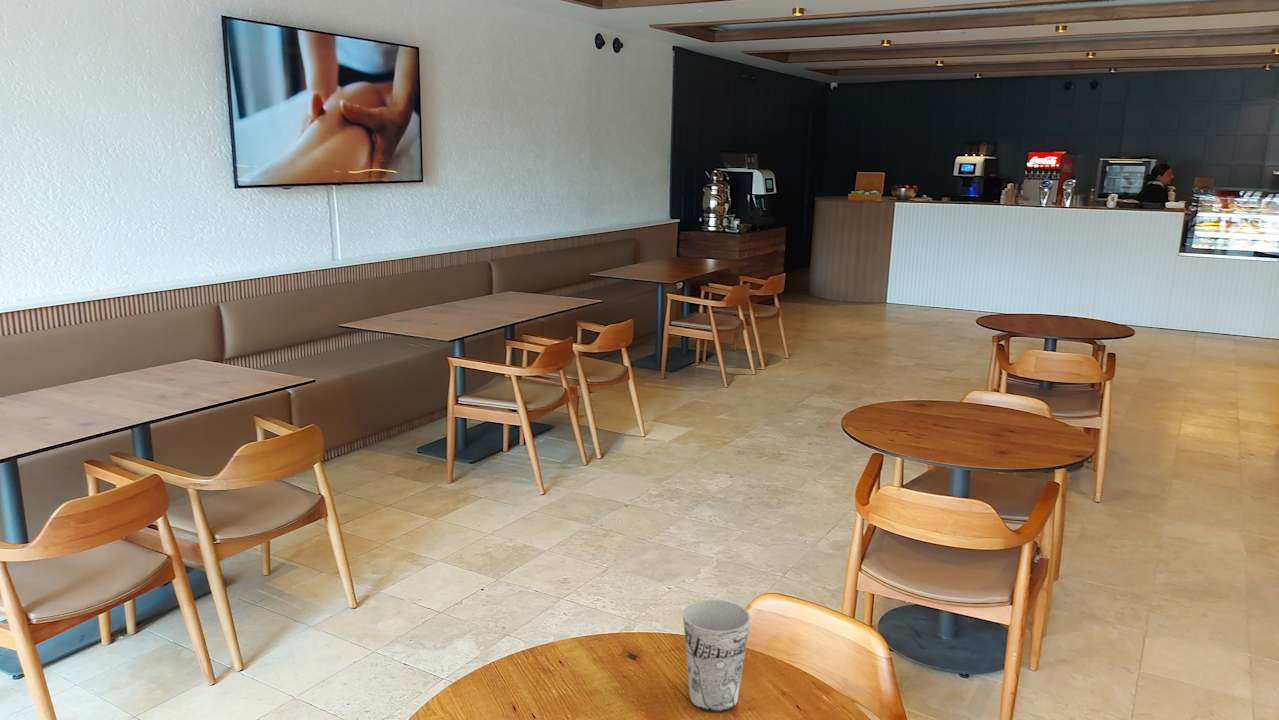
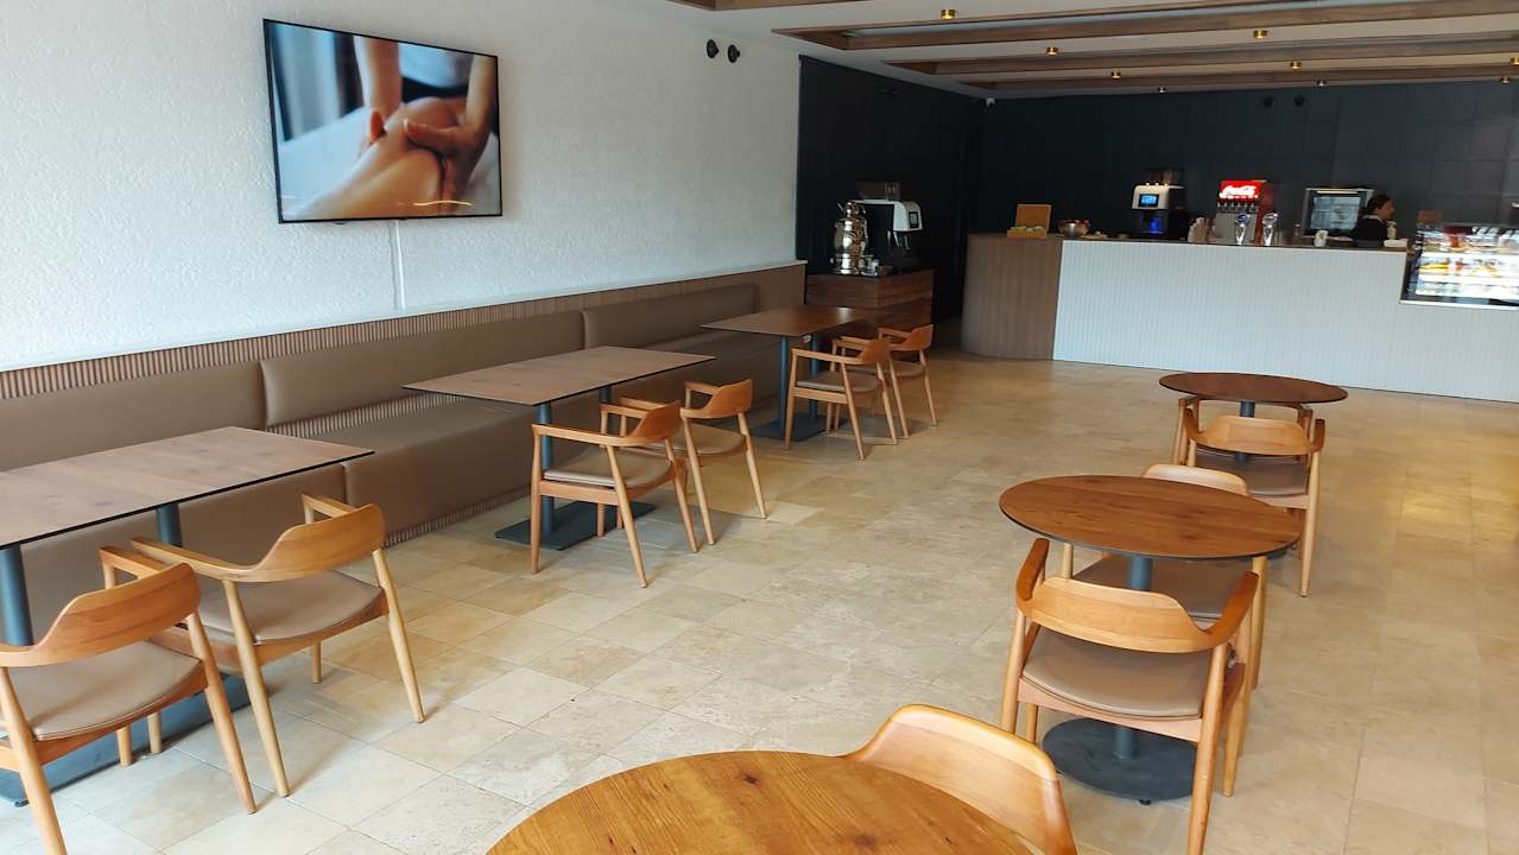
- cup [682,599,751,713]
